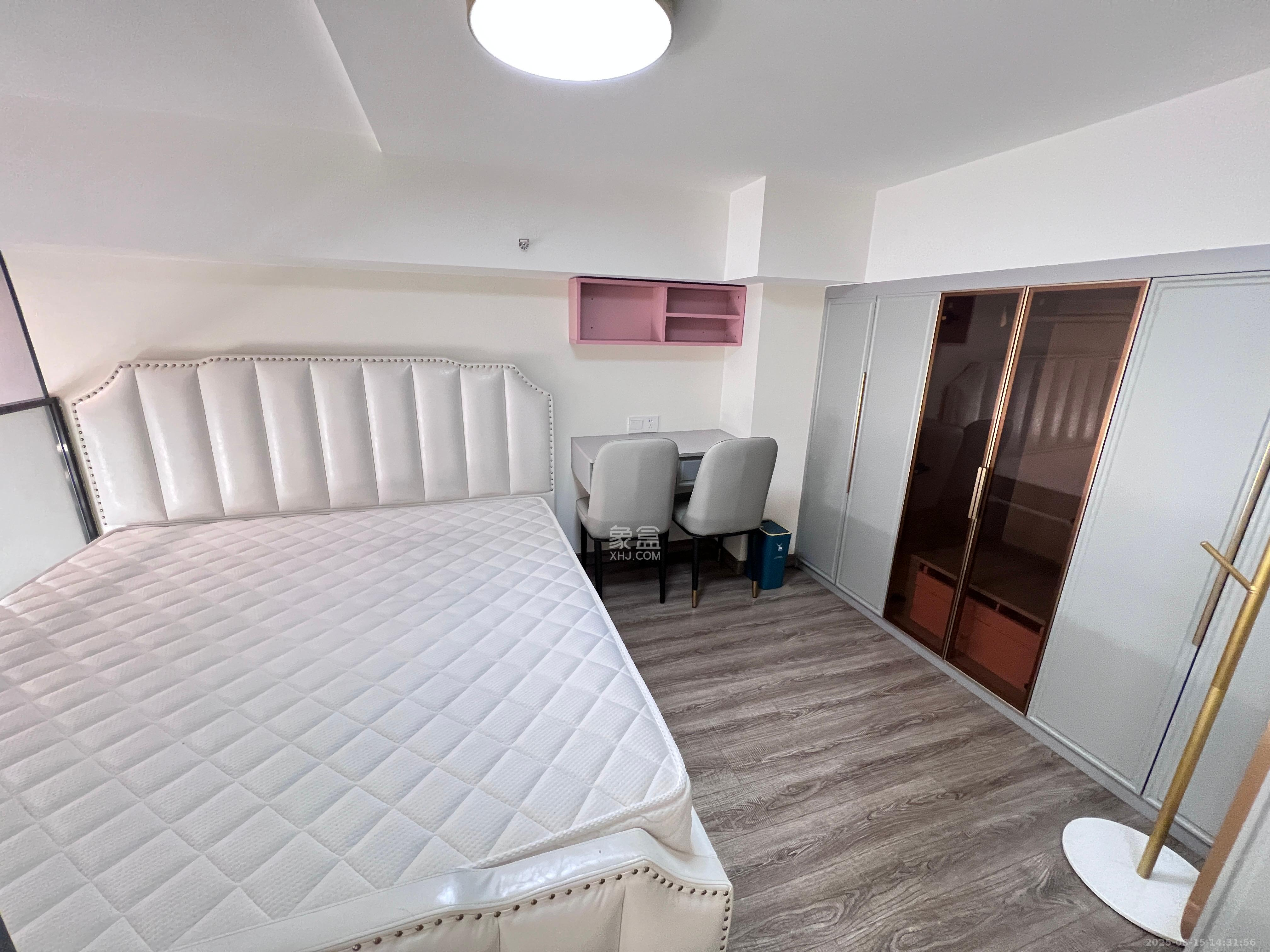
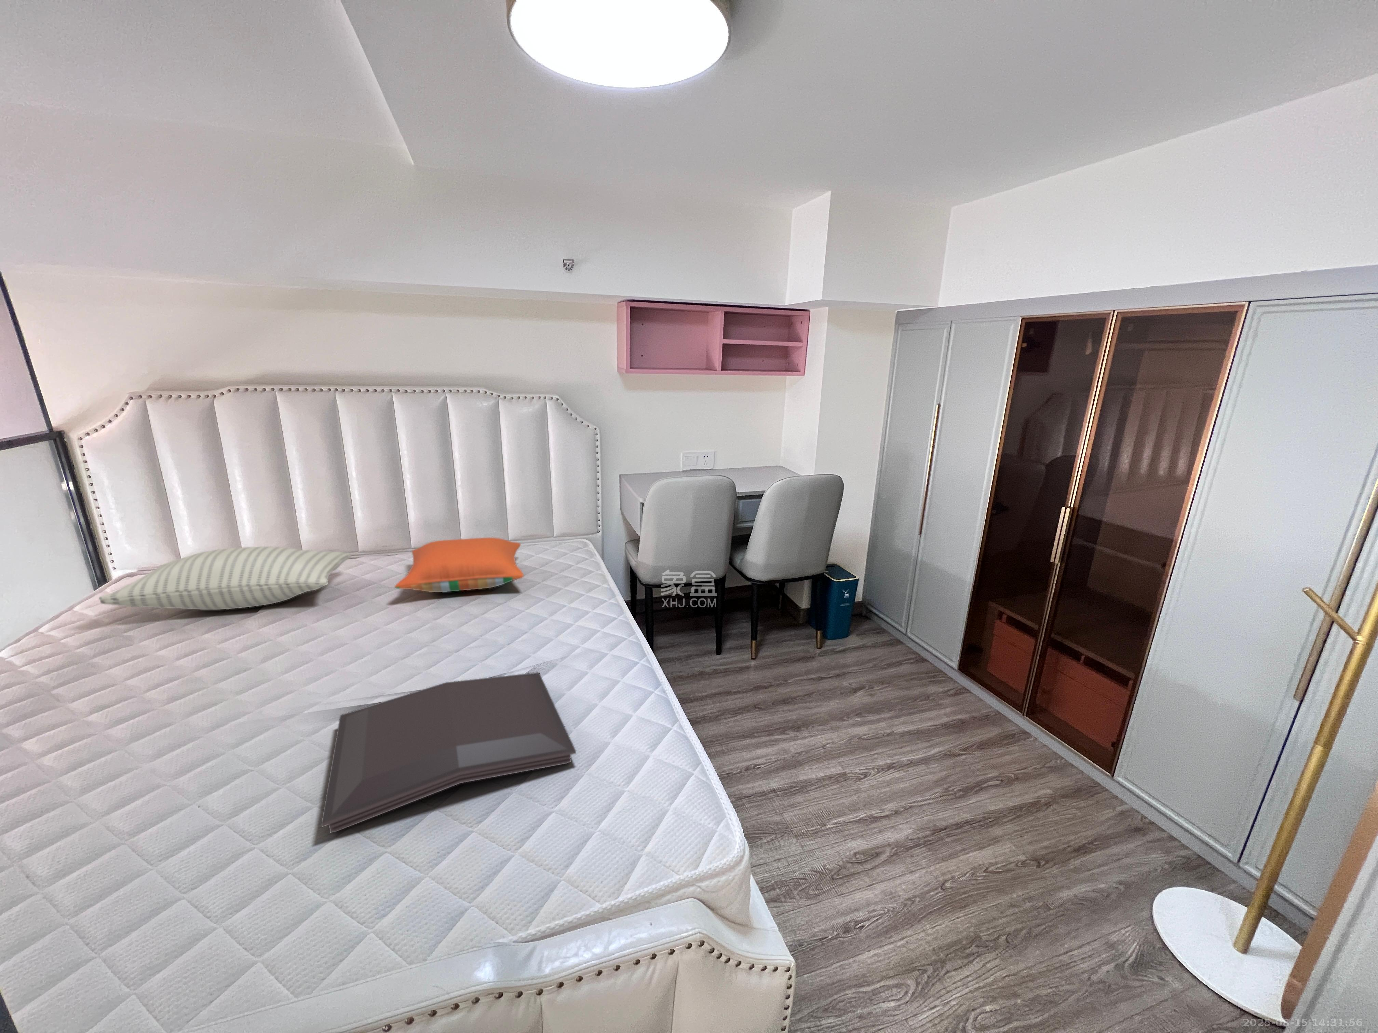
+ pillow [394,537,524,592]
+ pillow [99,546,352,610]
+ serving tray [321,672,576,833]
